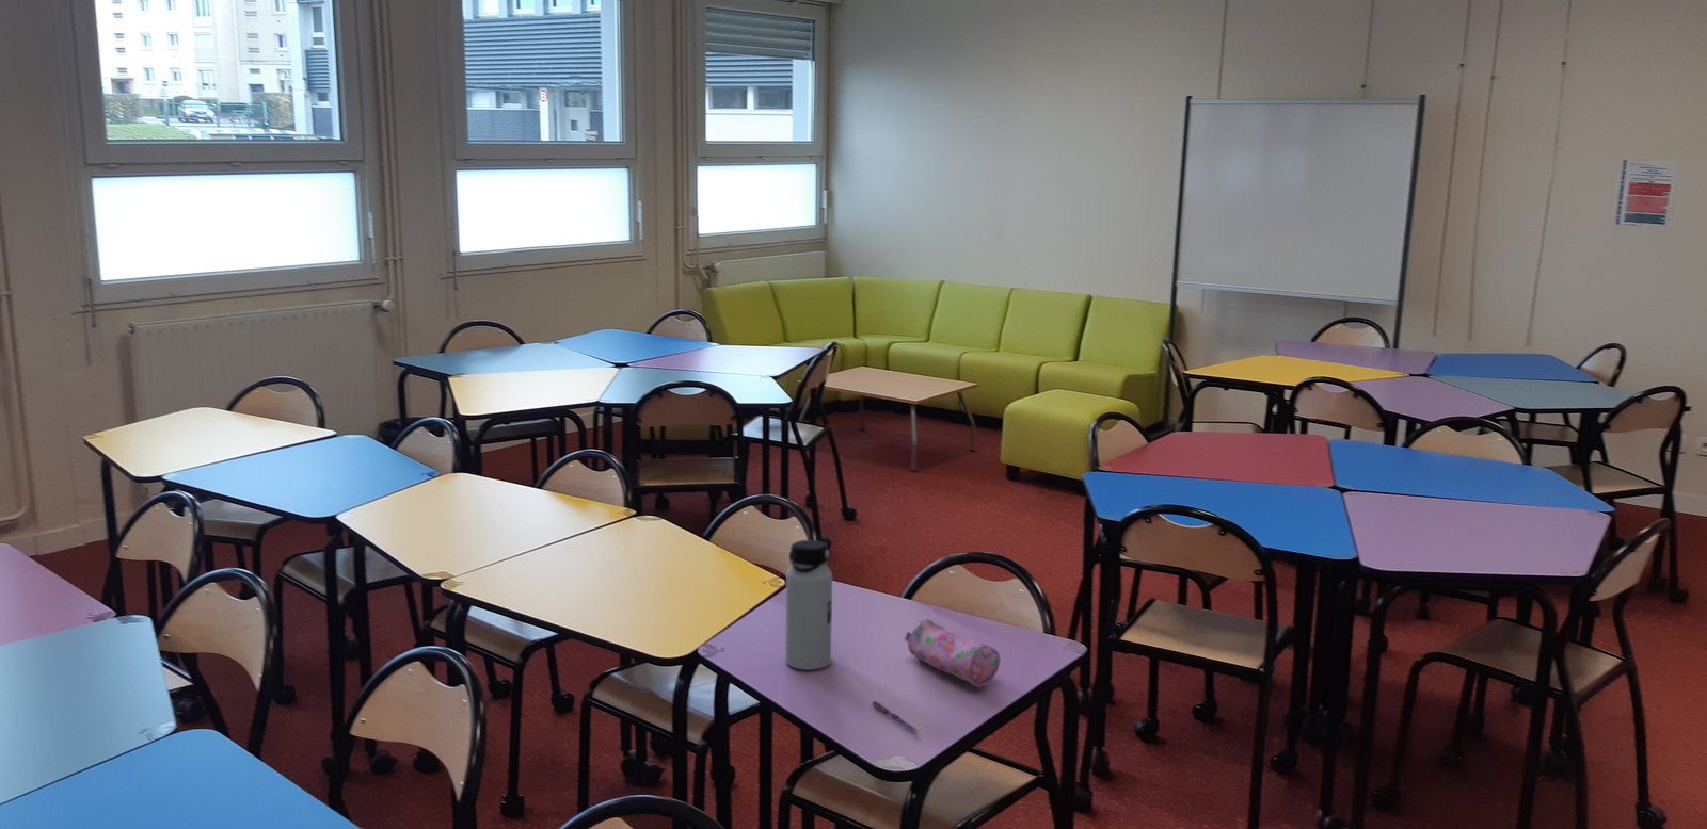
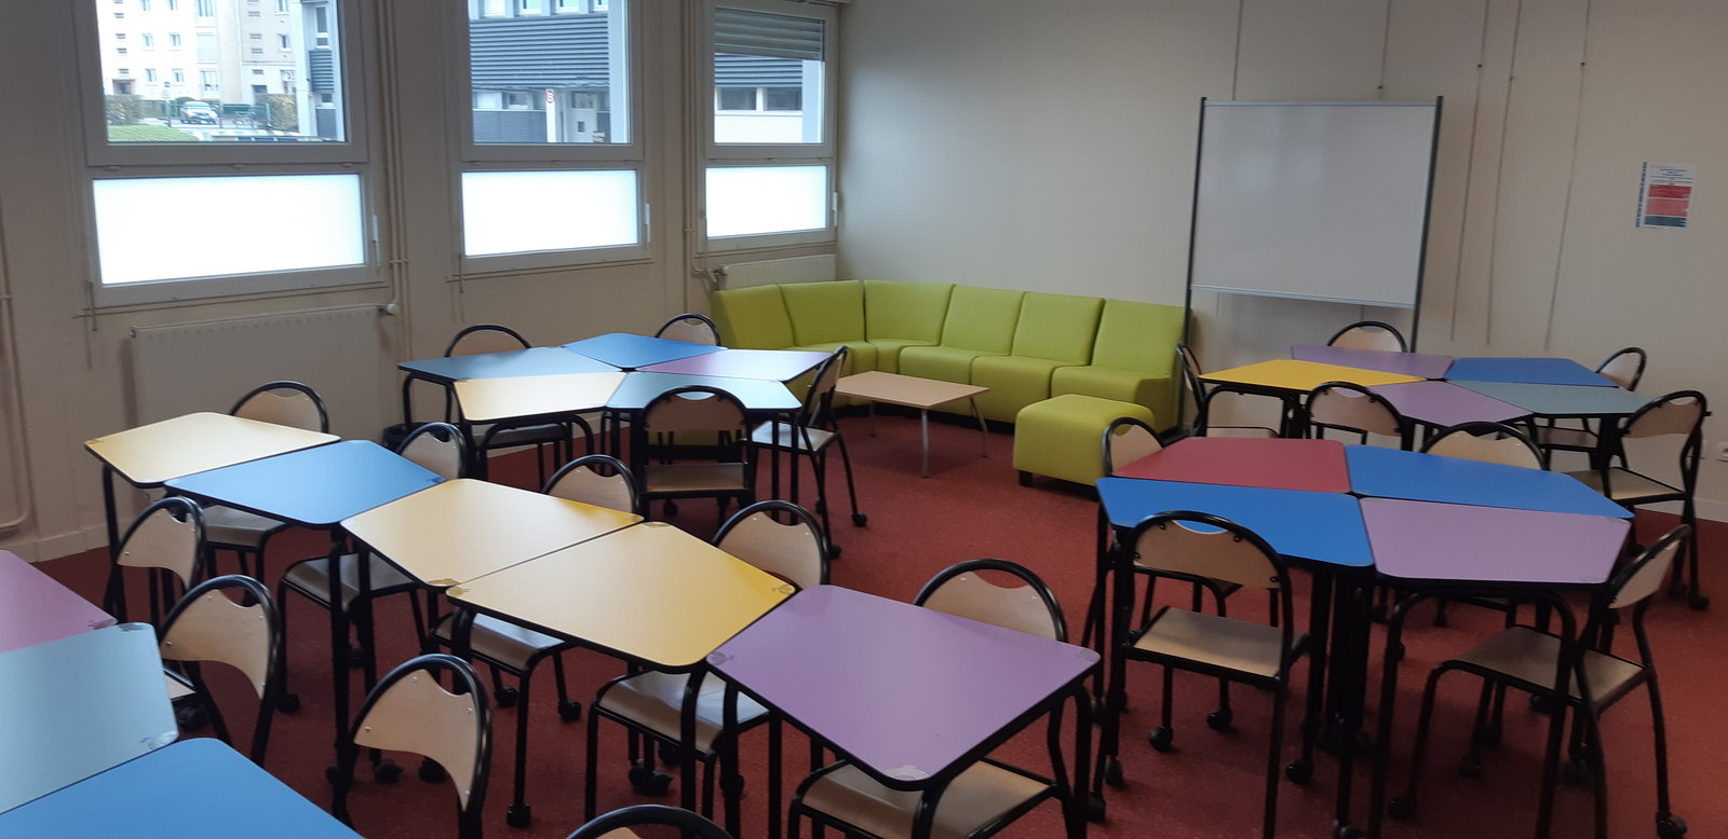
- pencil case [904,618,1000,689]
- water bottle [784,540,833,670]
- pen [872,700,919,733]
